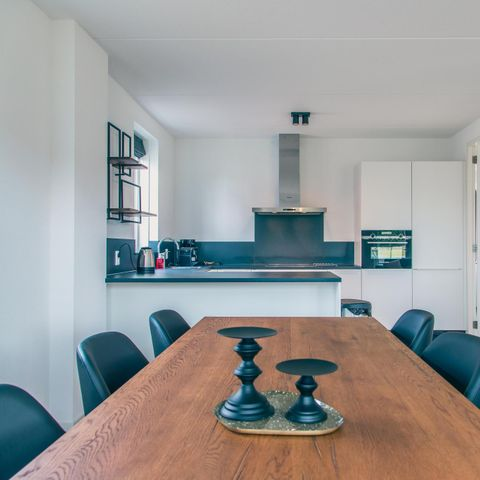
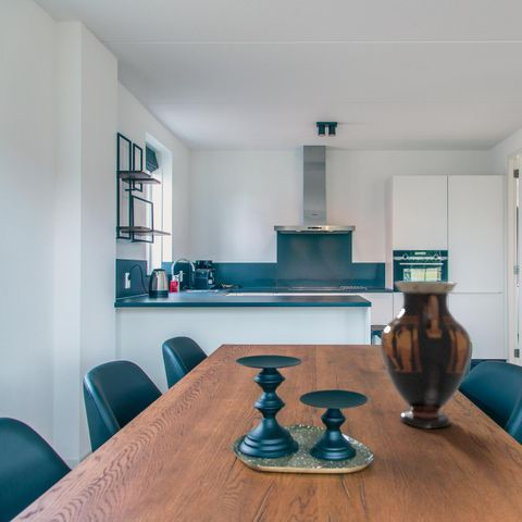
+ vase [380,281,473,430]
